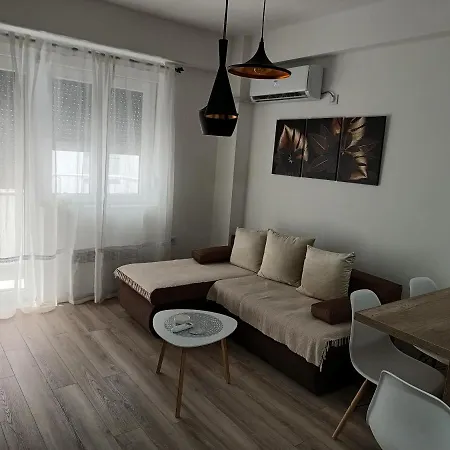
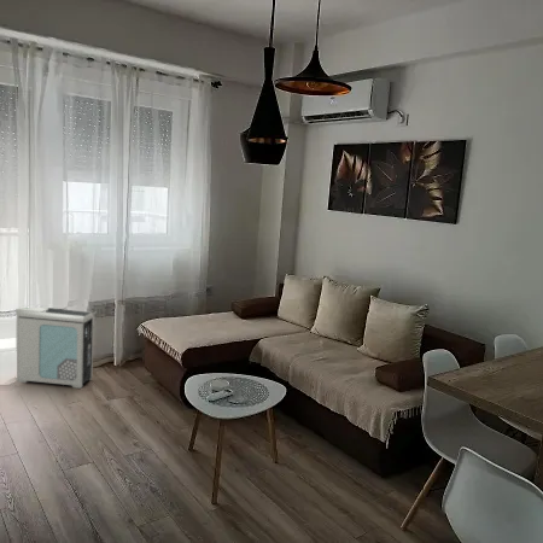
+ air purifier [14,306,94,390]
